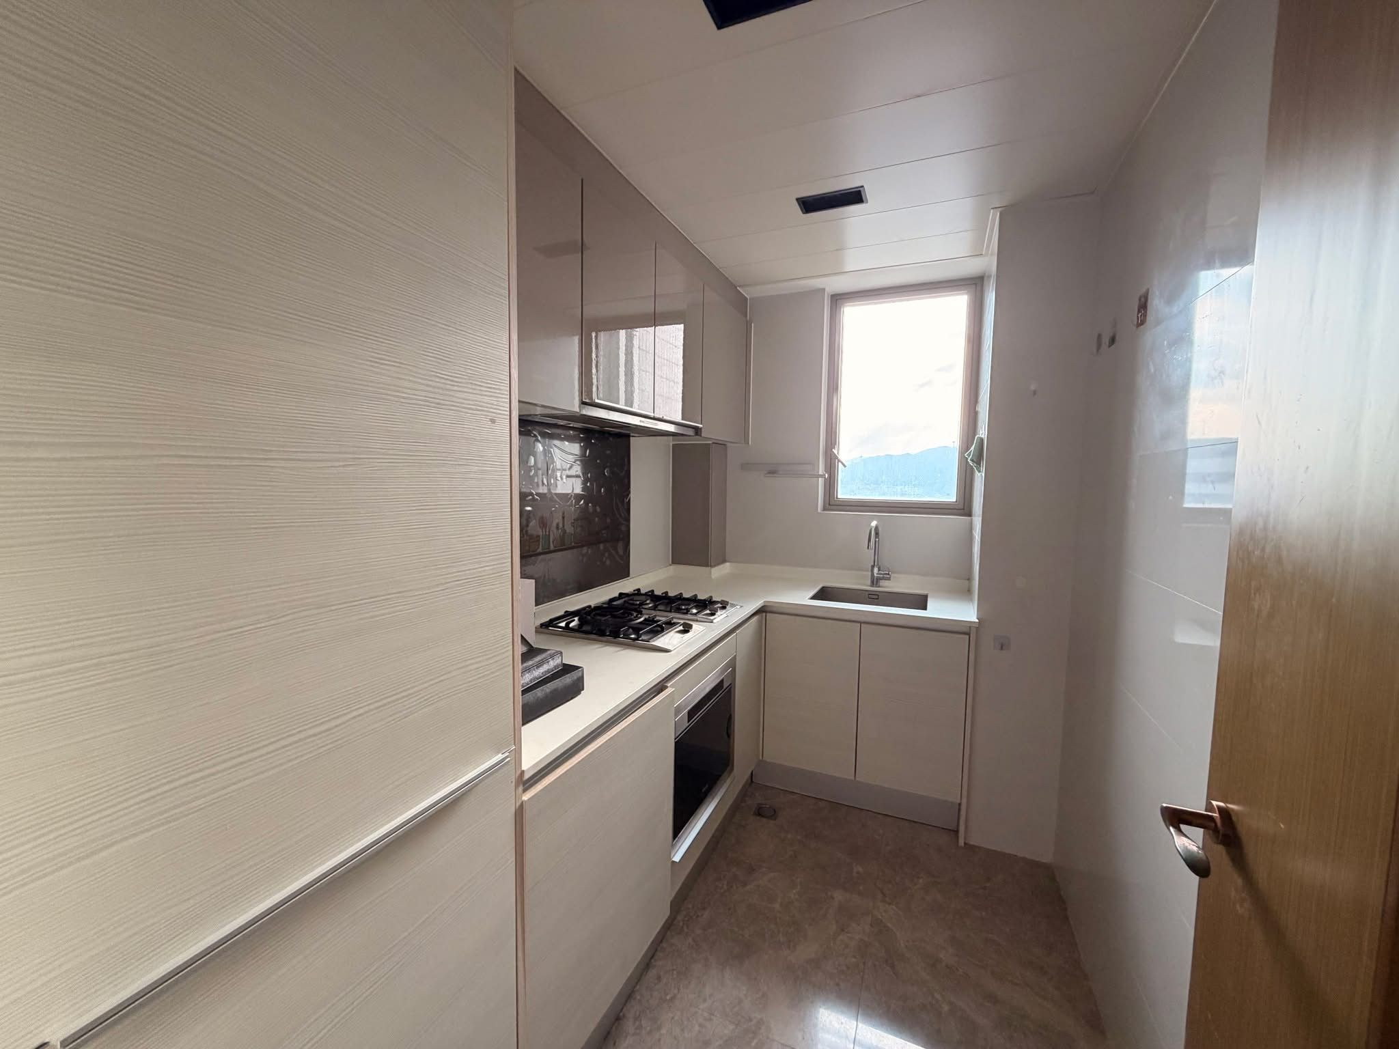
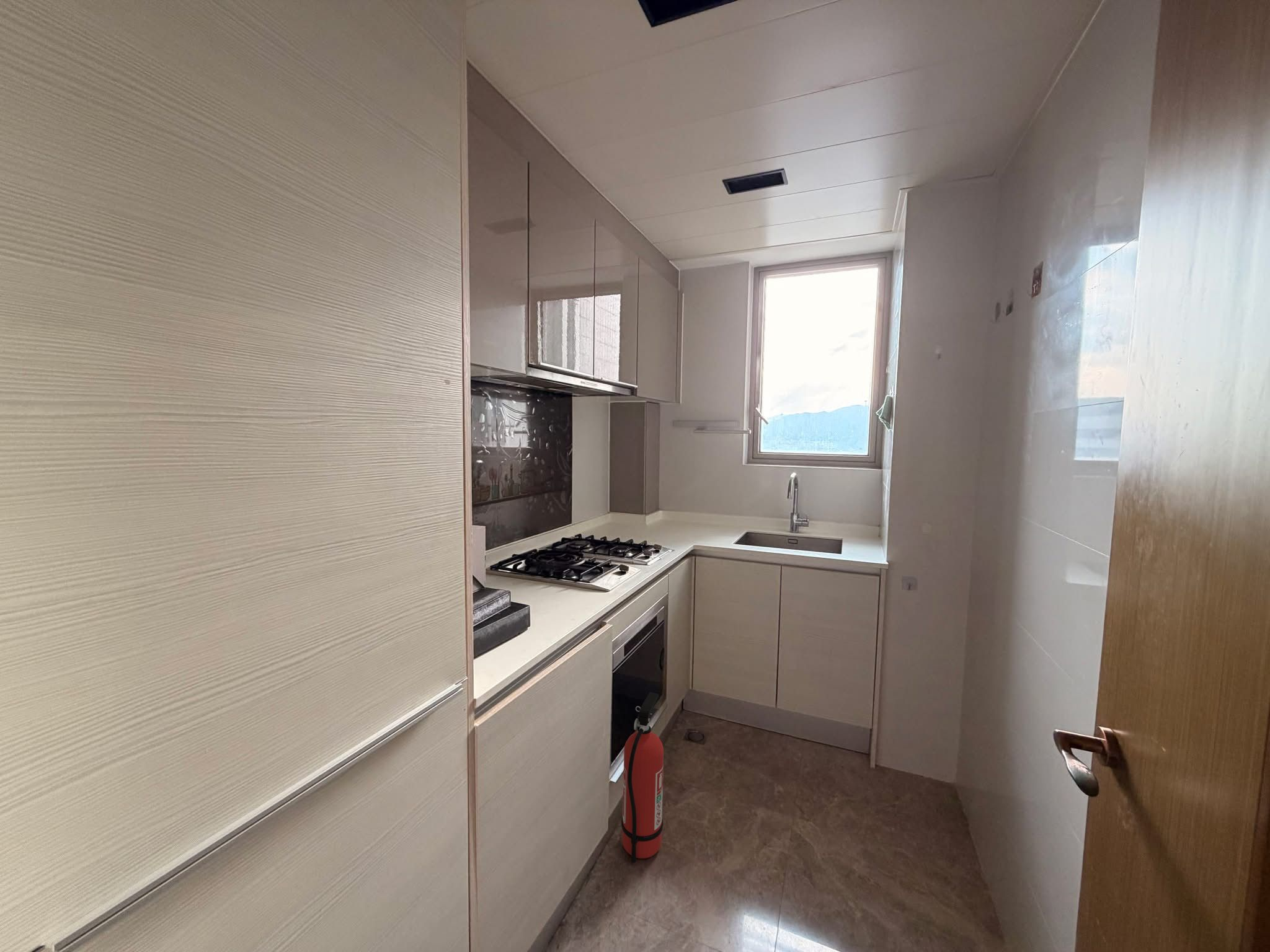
+ fire extinguisher [621,692,664,863]
